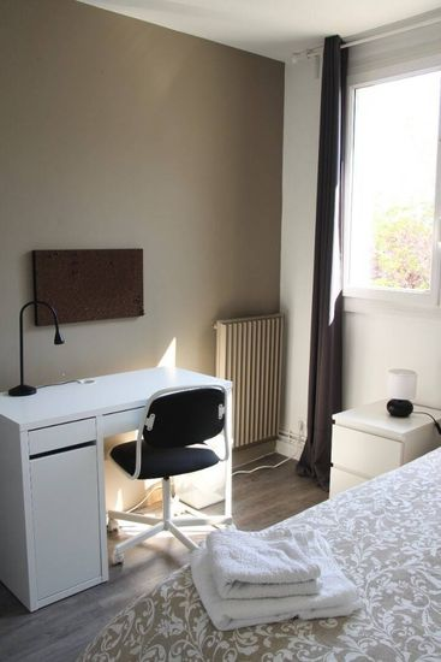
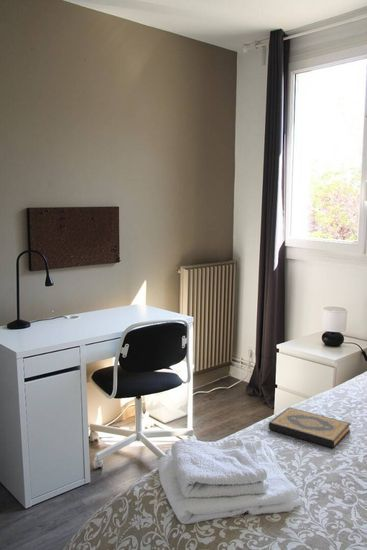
+ hardback book [268,406,352,449]
